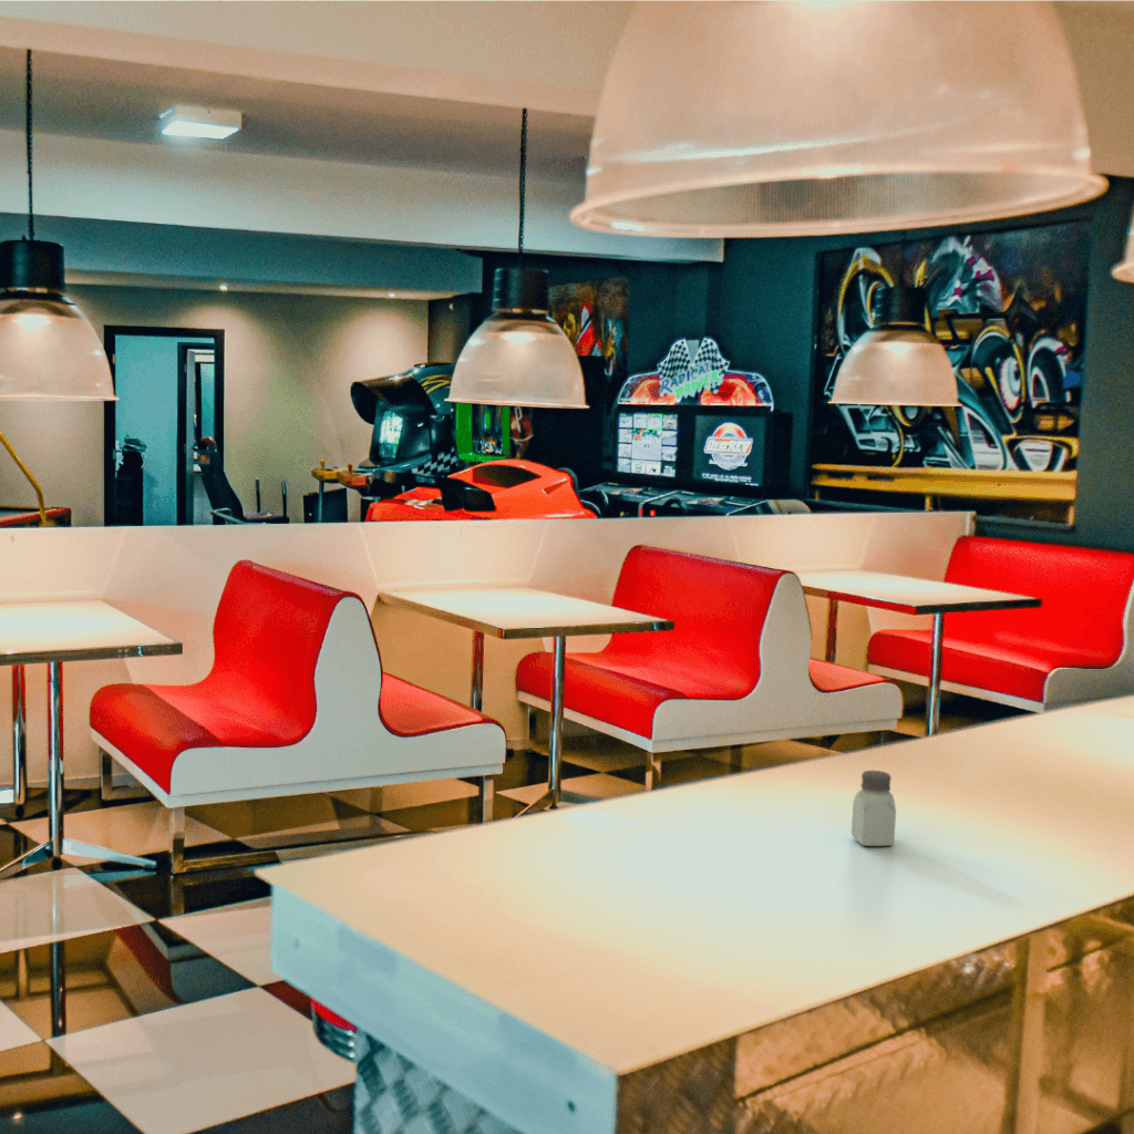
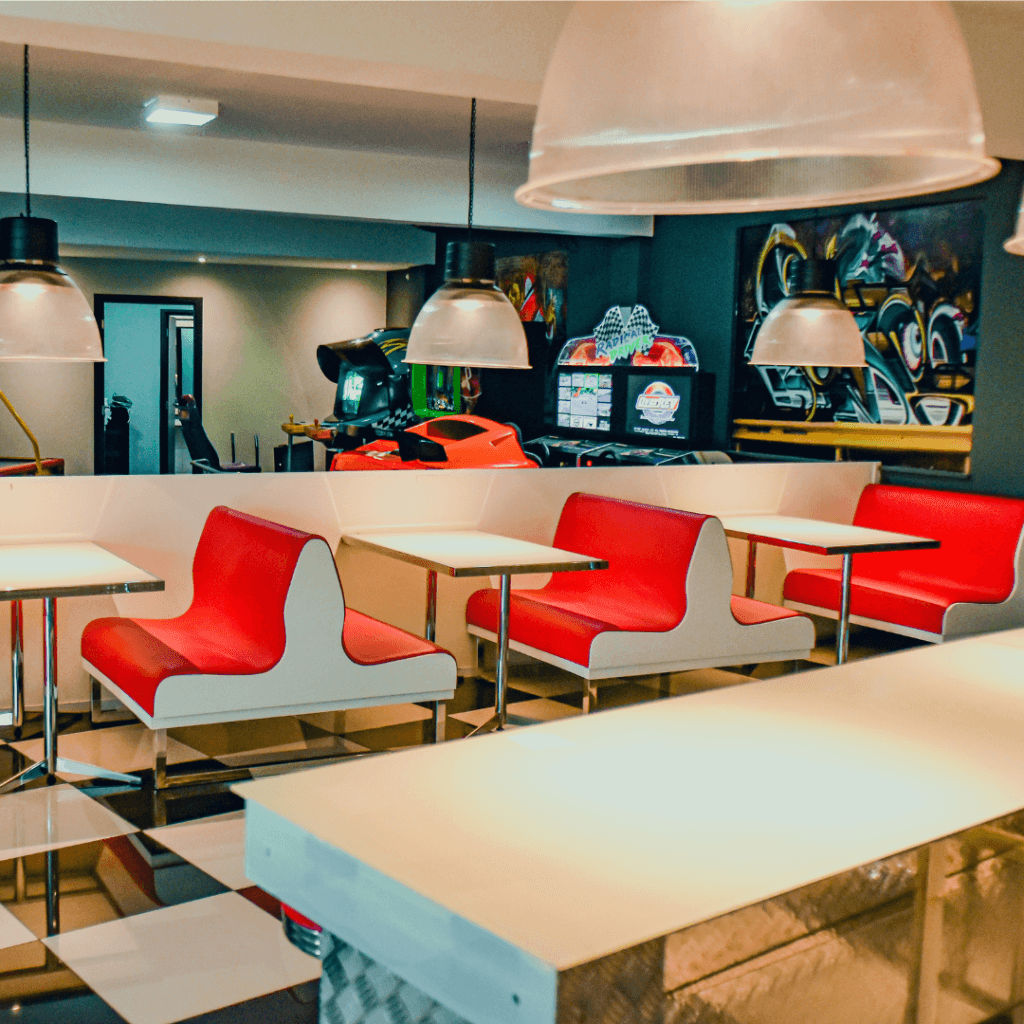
- saltshaker [850,770,897,847]
